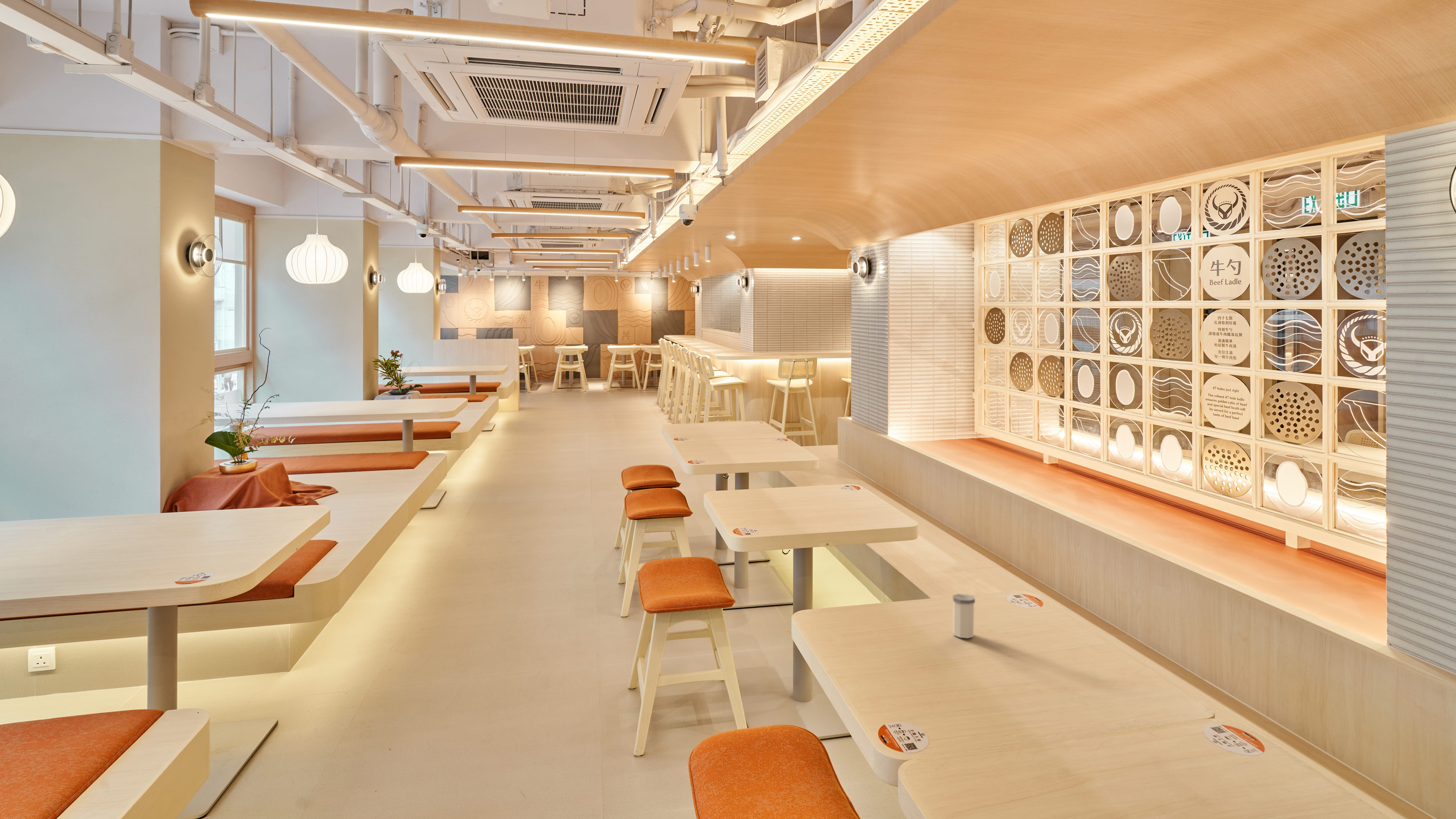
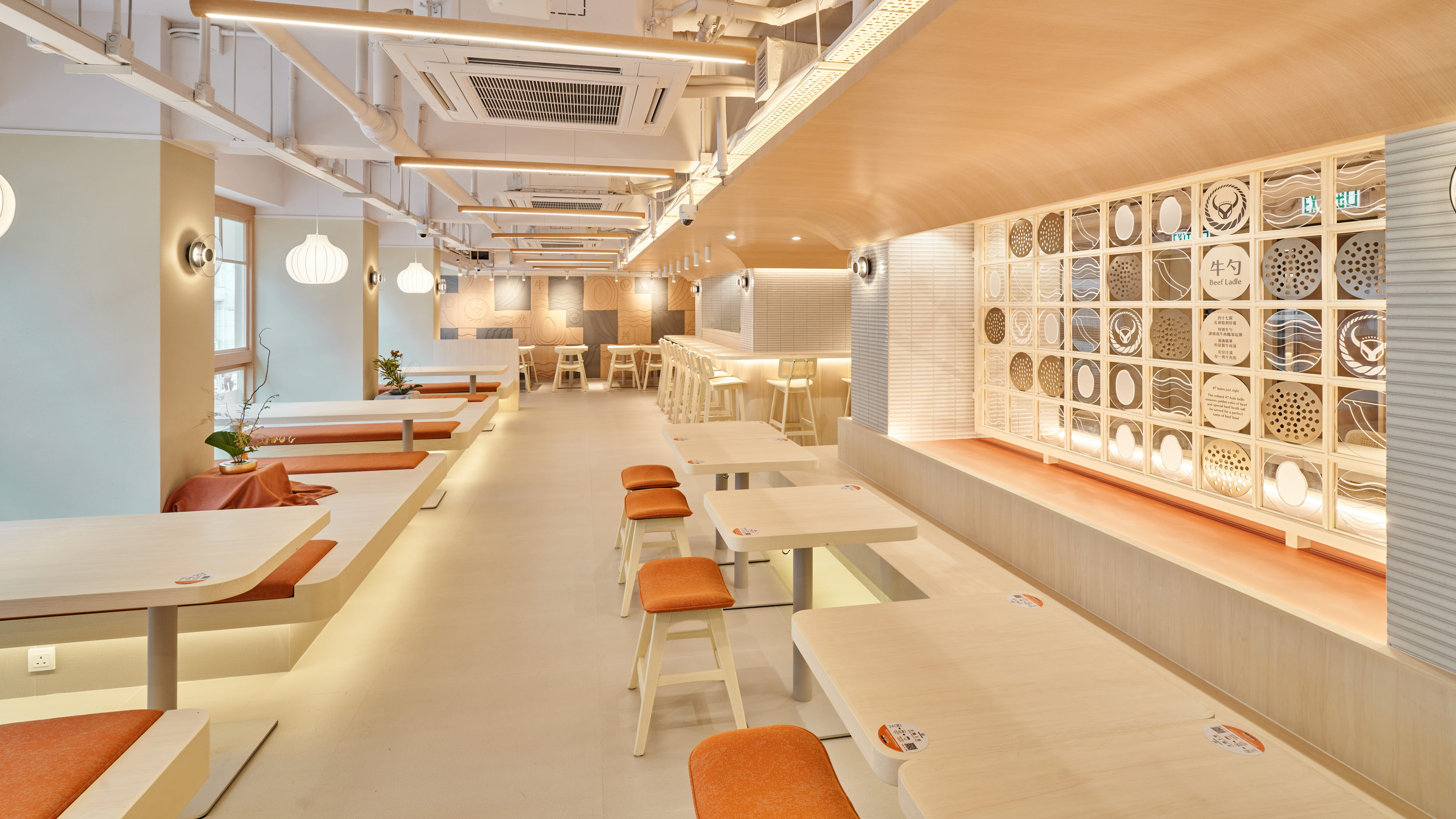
- salt shaker [952,593,976,639]
